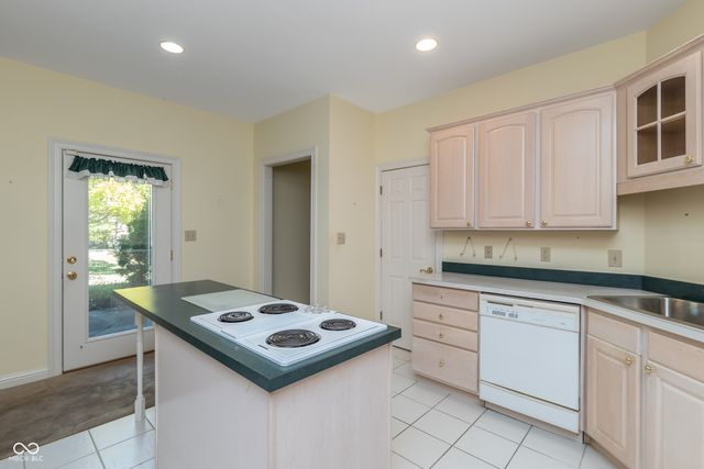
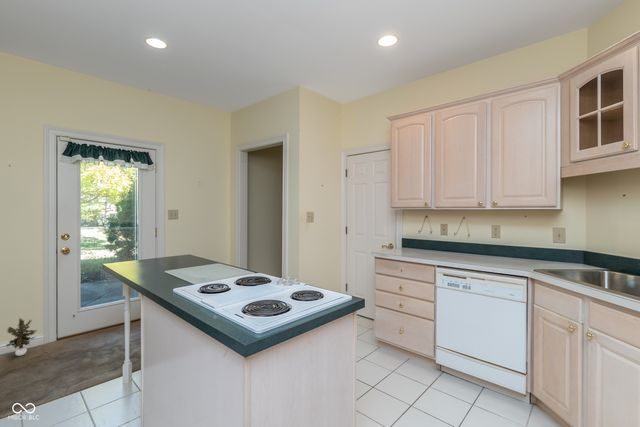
+ potted plant [5,317,38,357]
